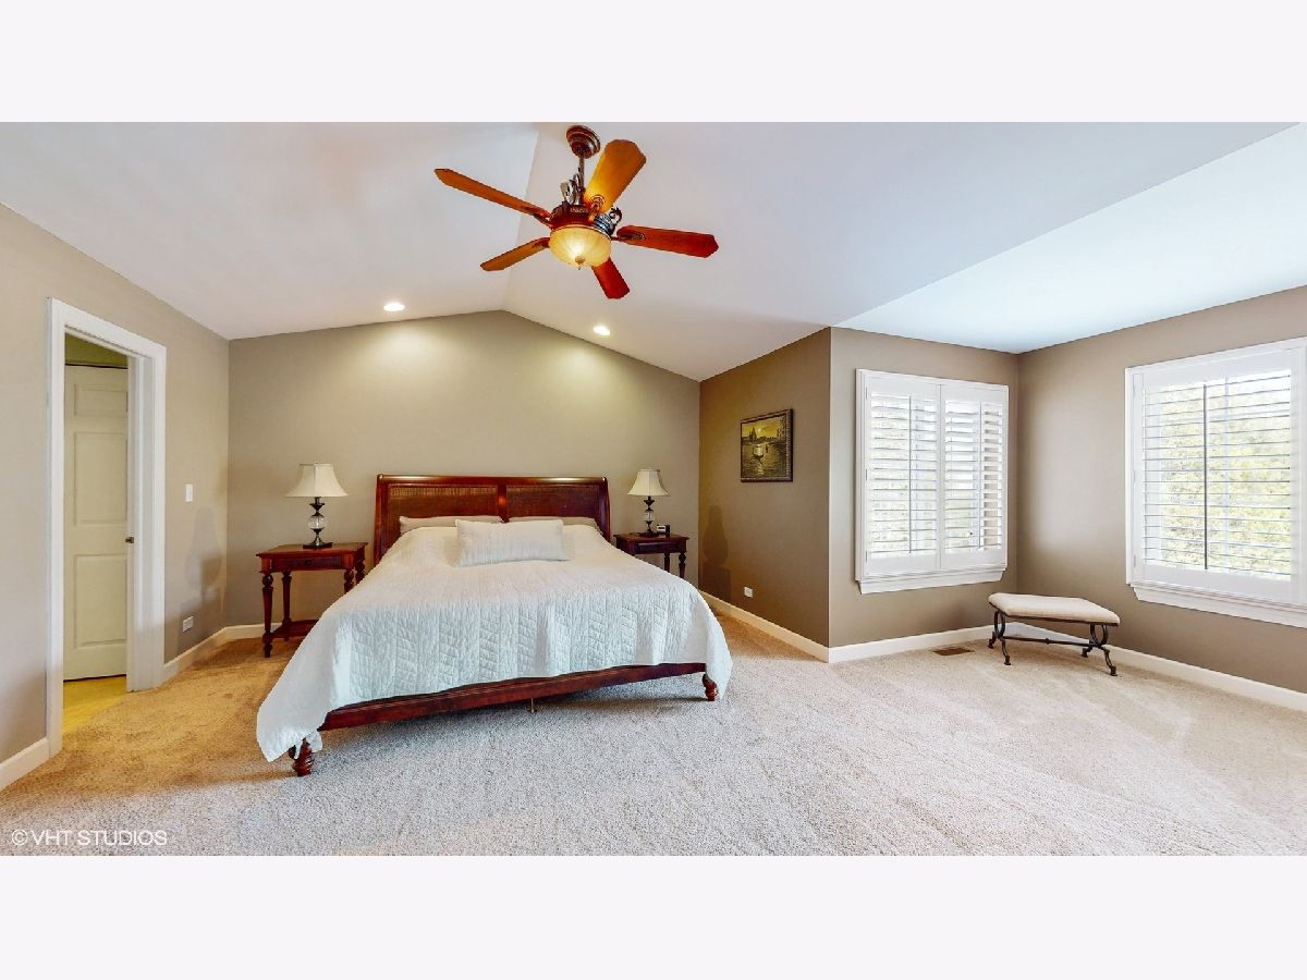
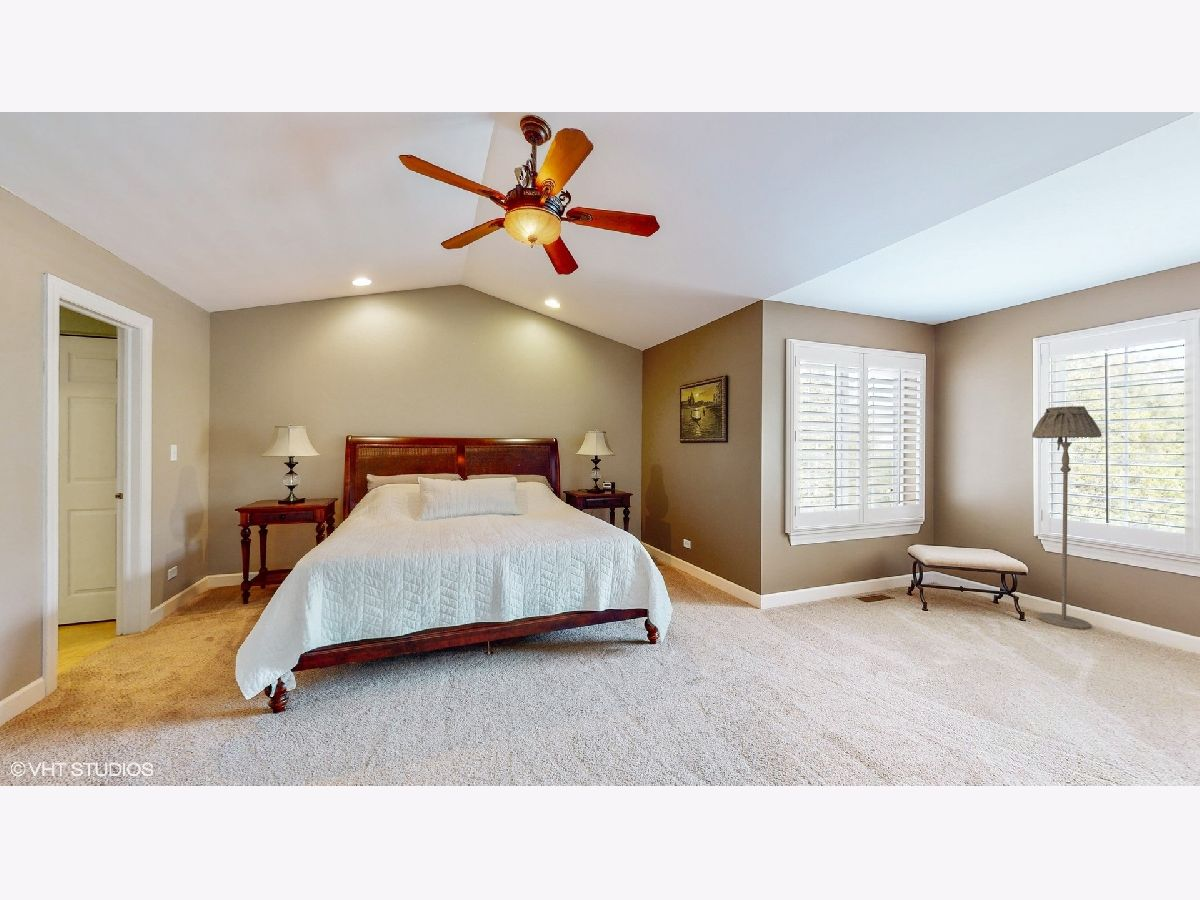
+ floor lamp [1031,405,1103,630]
